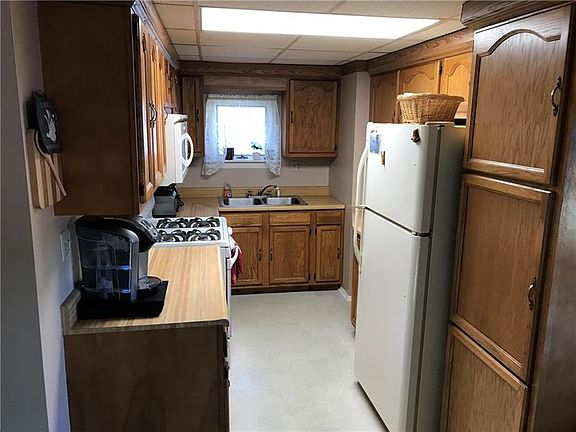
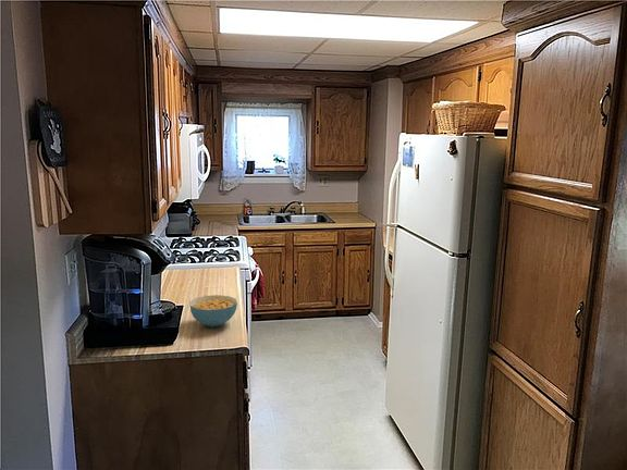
+ cereal bowl [188,294,238,327]
